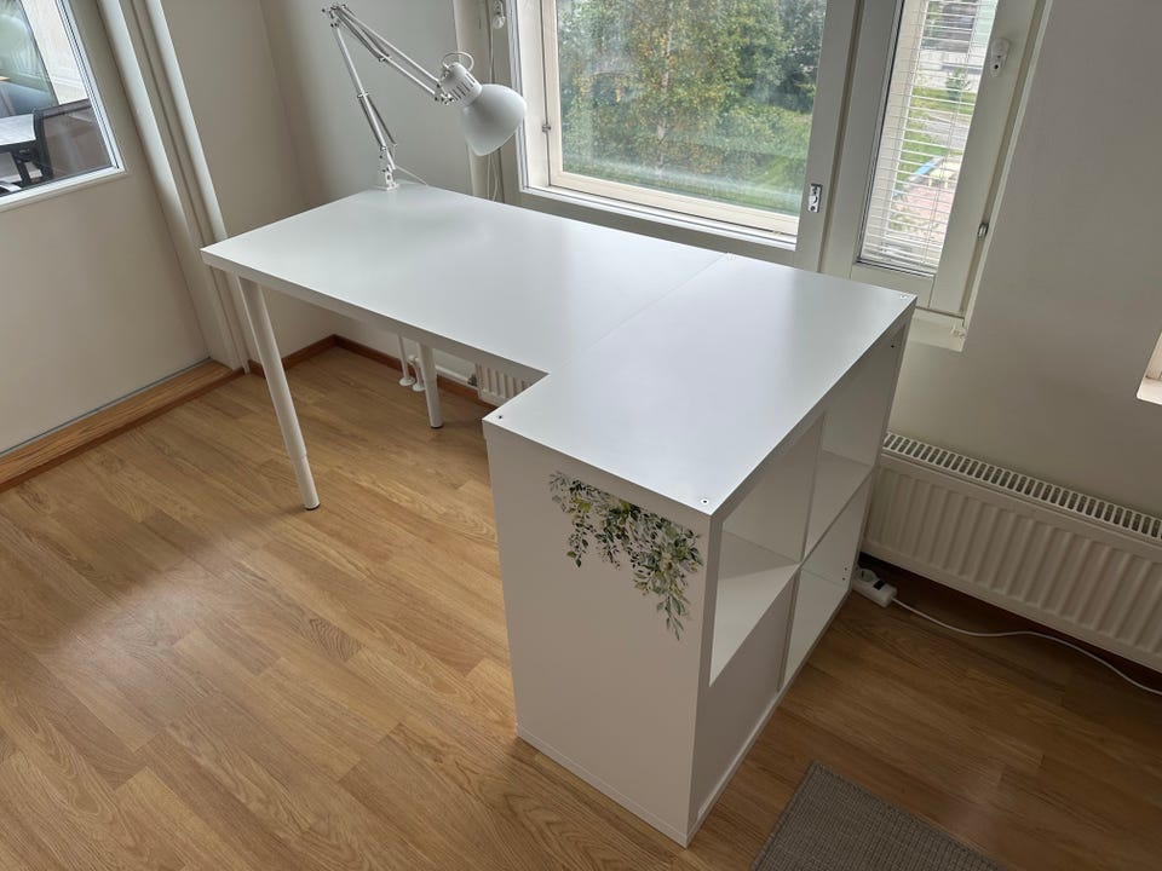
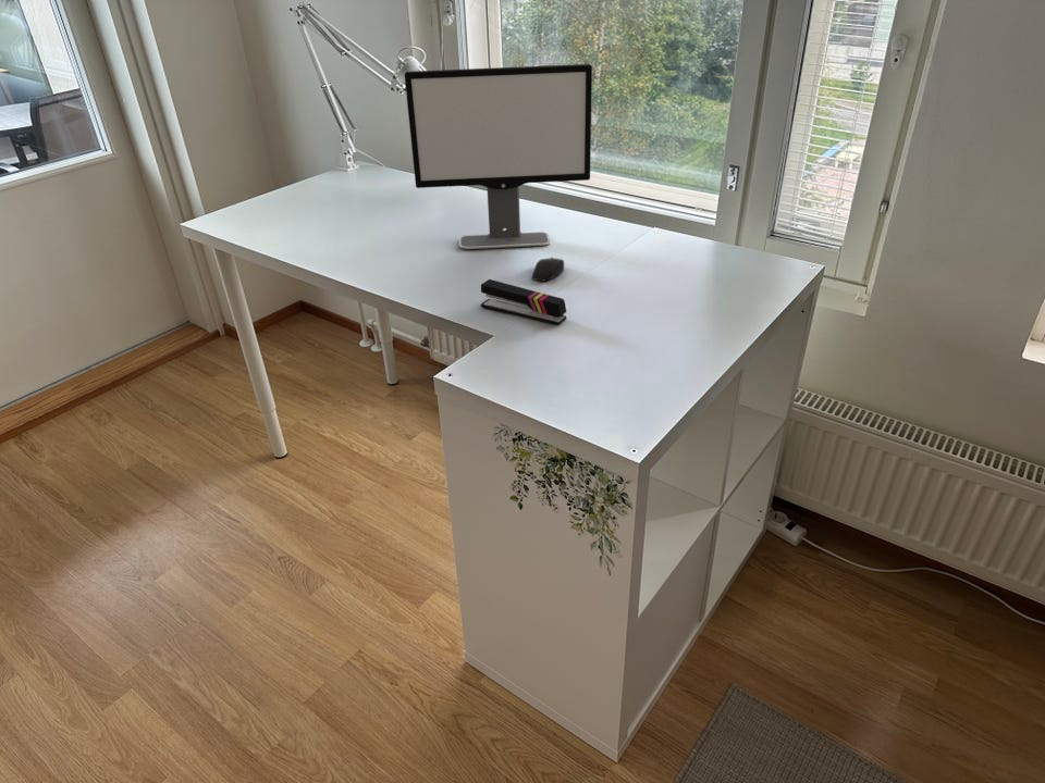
+ mouse [531,257,565,282]
+ computer monitor [404,63,593,250]
+ stapler [480,278,567,326]
